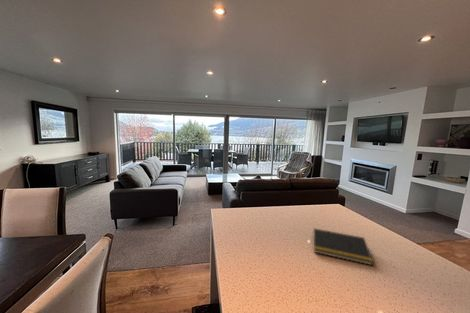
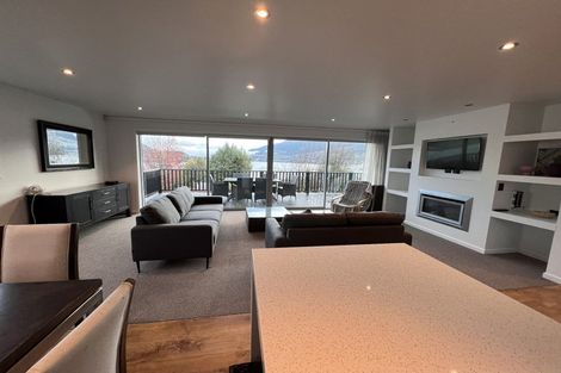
- notepad [311,227,374,266]
